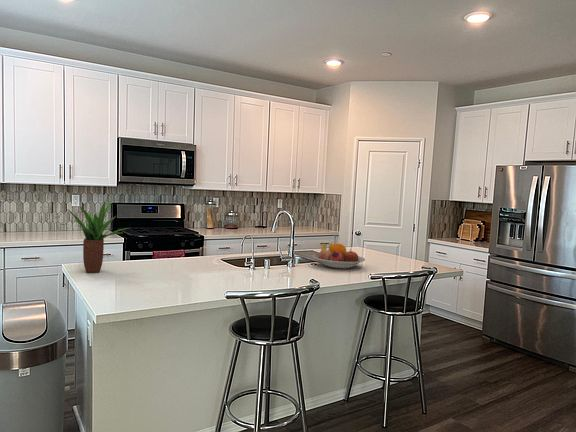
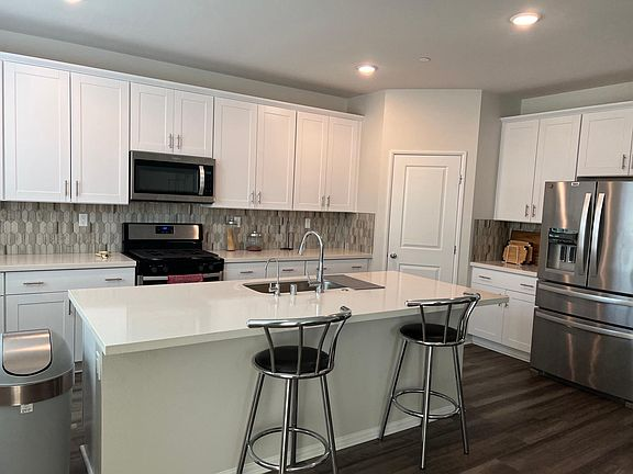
- fruit bowl [312,242,366,270]
- potted plant [66,199,130,273]
